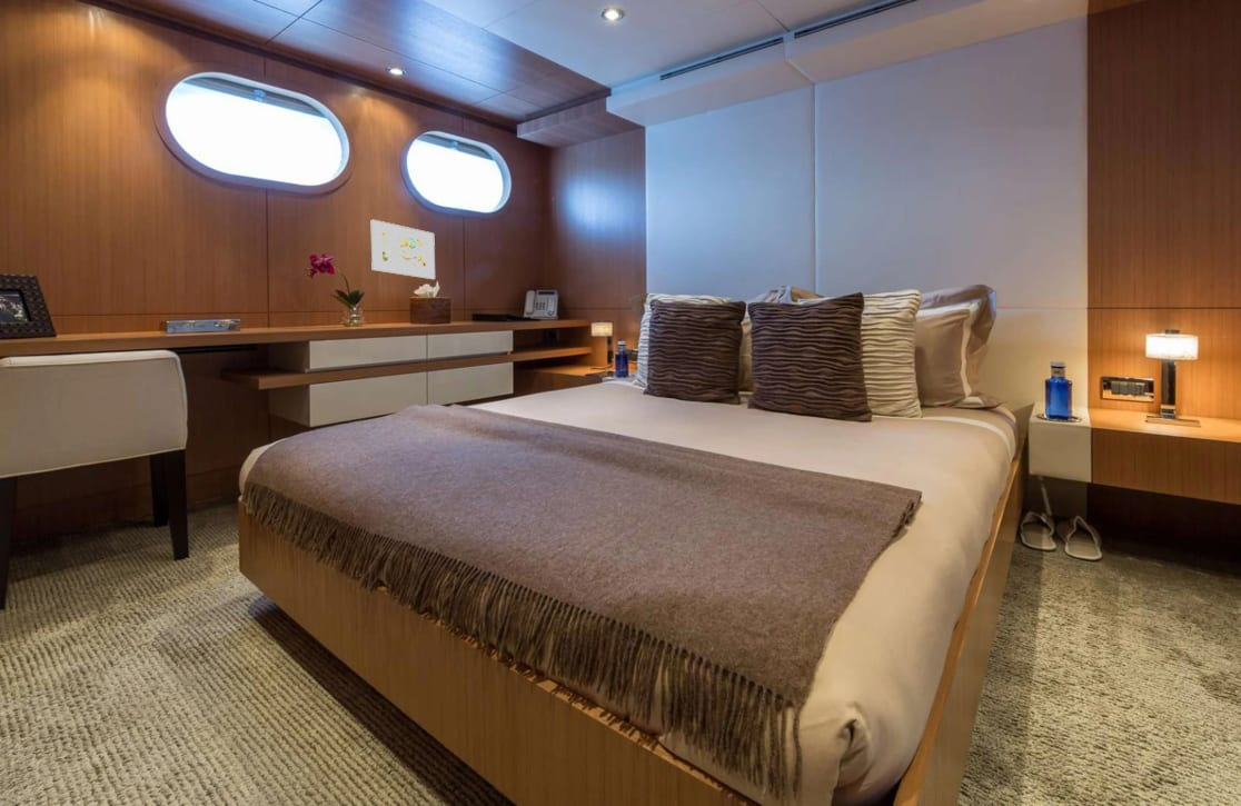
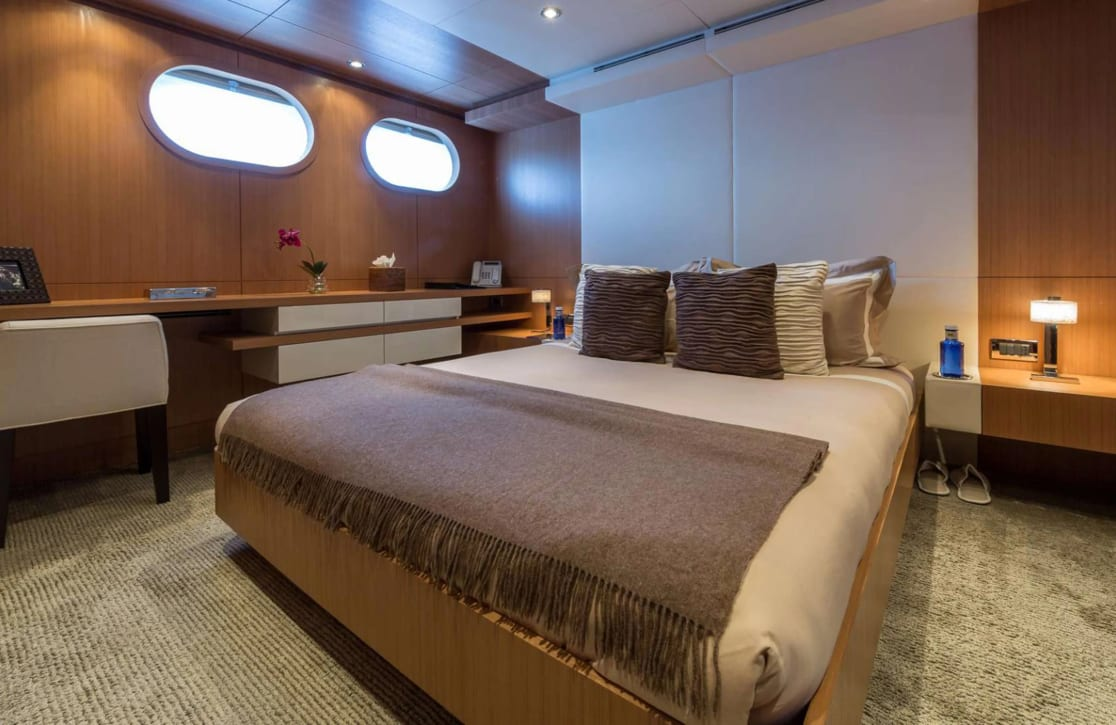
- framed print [370,219,436,280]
